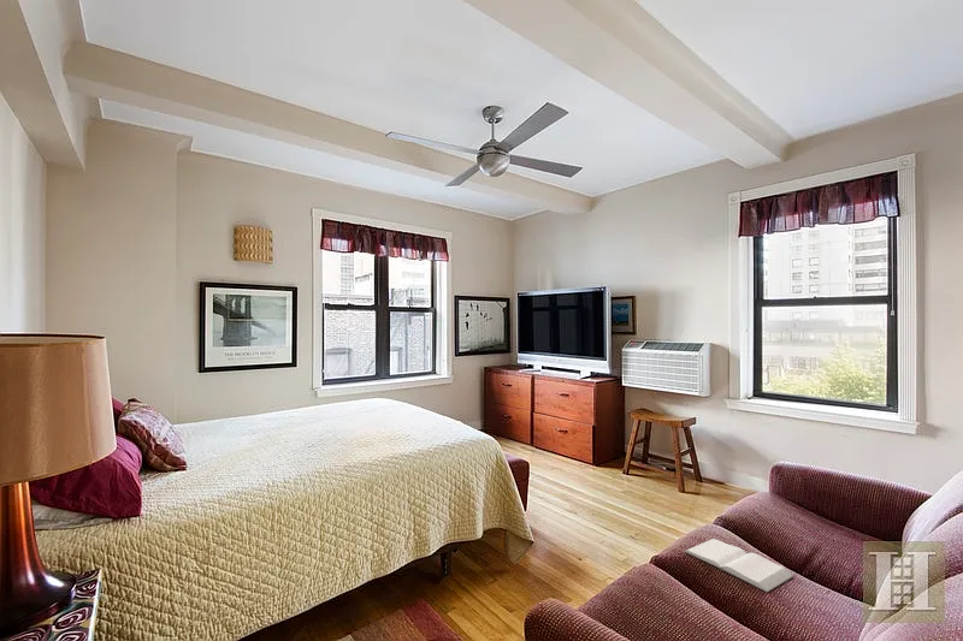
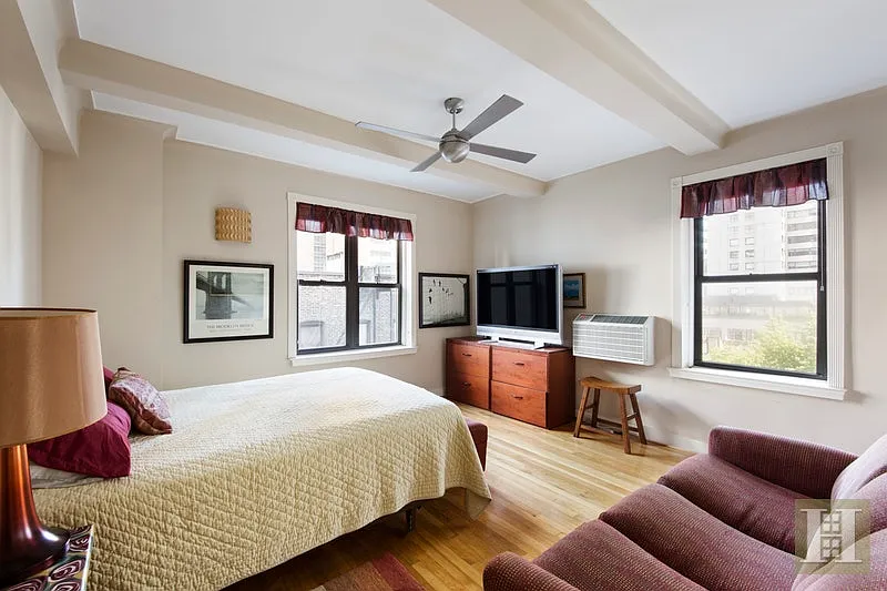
- book [683,538,794,593]
